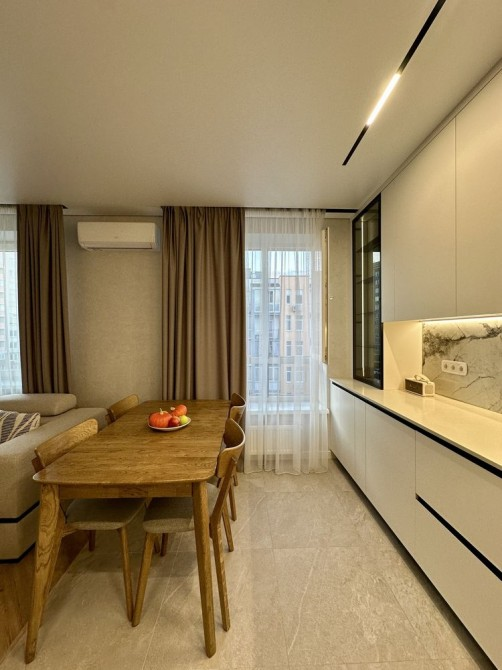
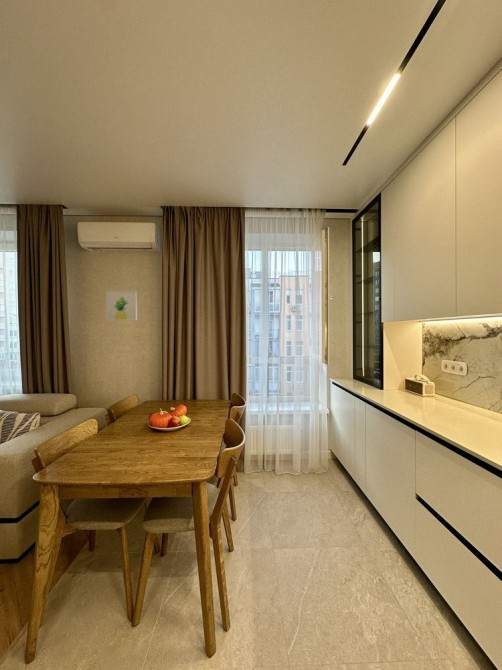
+ wall art [105,290,138,322]
